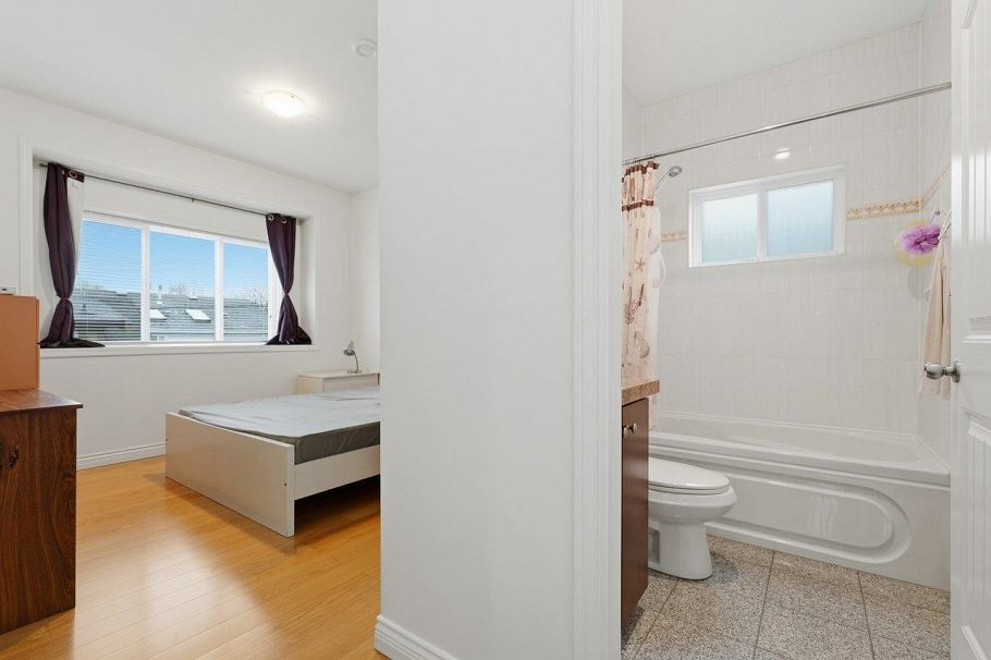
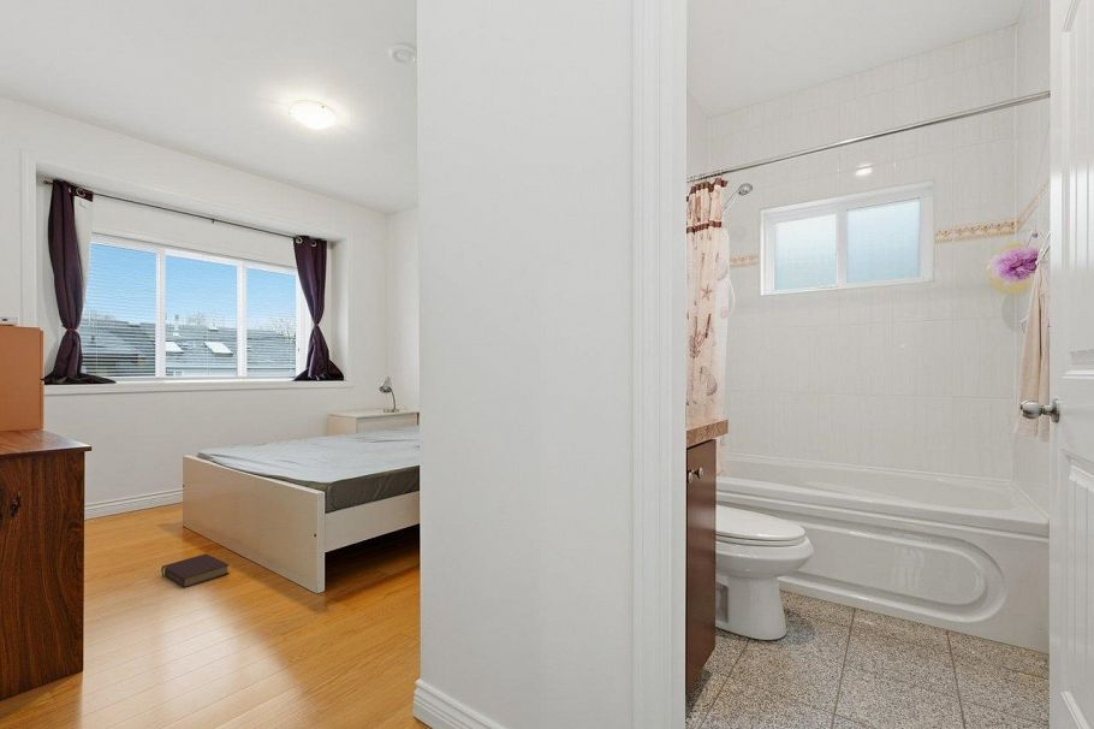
+ book [160,552,231,589]
